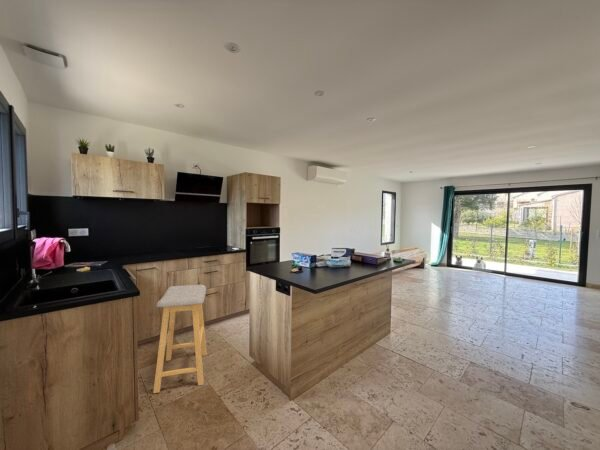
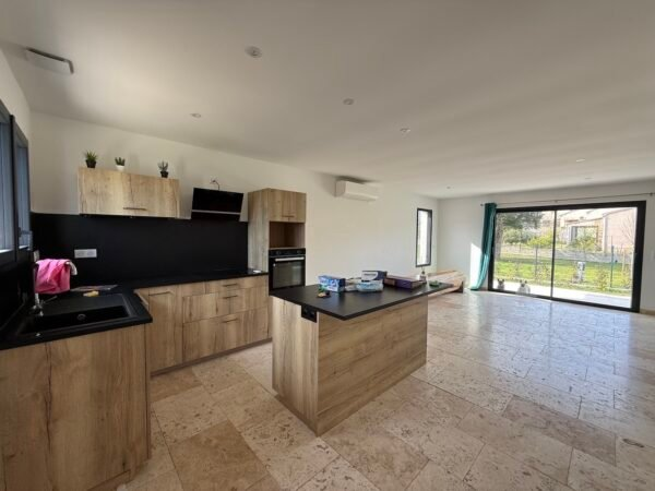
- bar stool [152,284,208,394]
